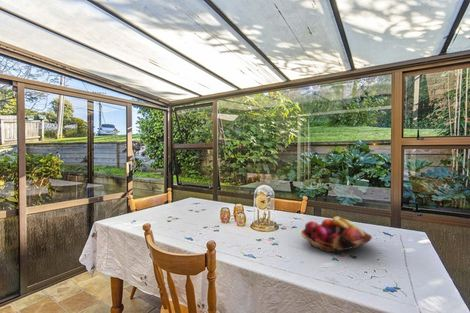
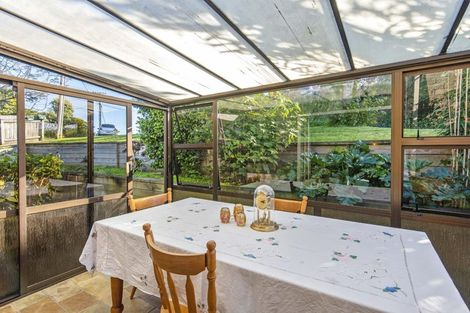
- fruit basket [300,216,373,253]
